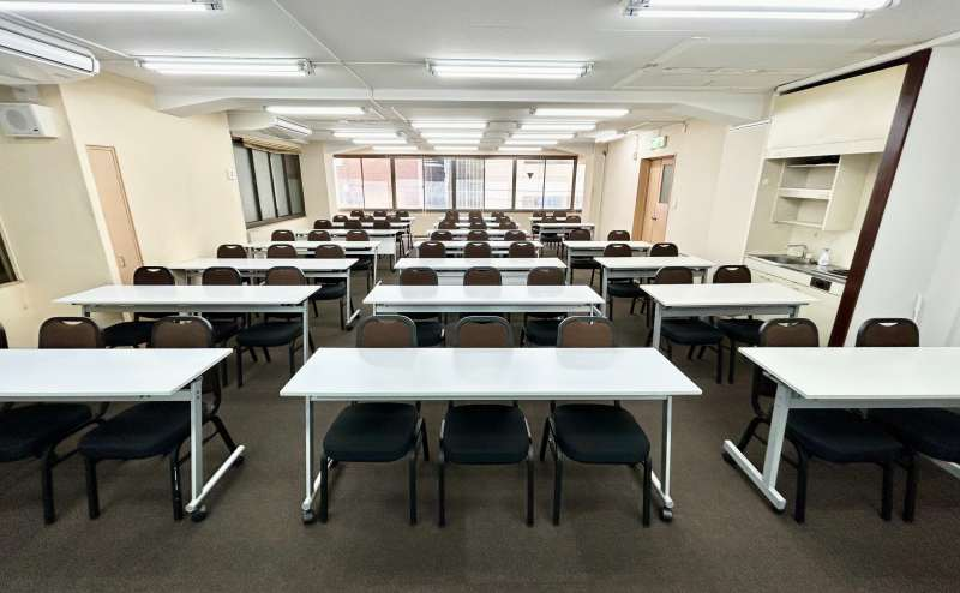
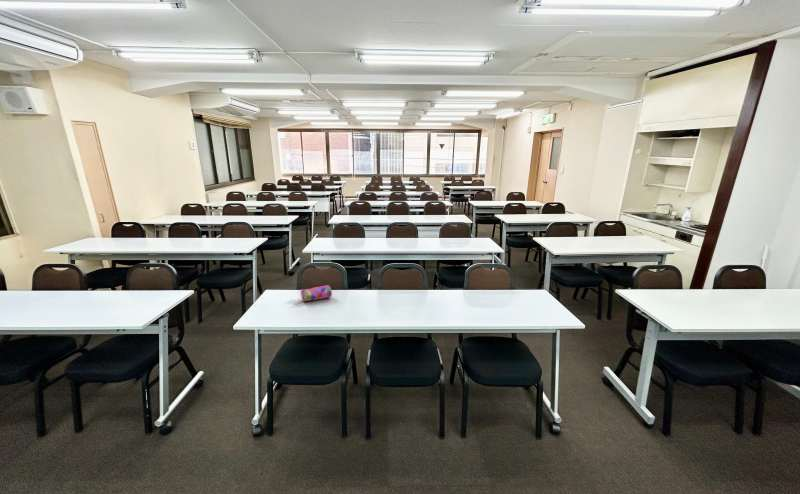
+ pencil case [299,284,333,303]
